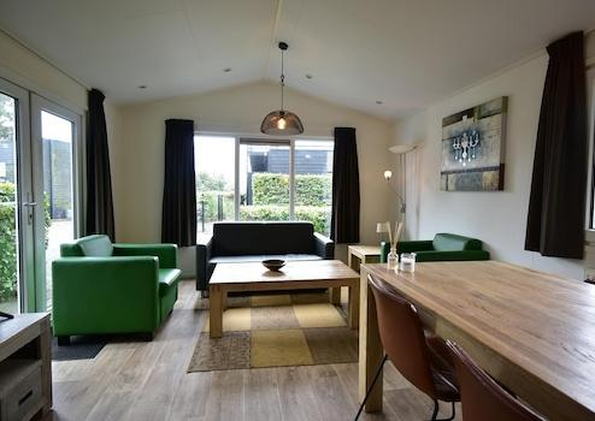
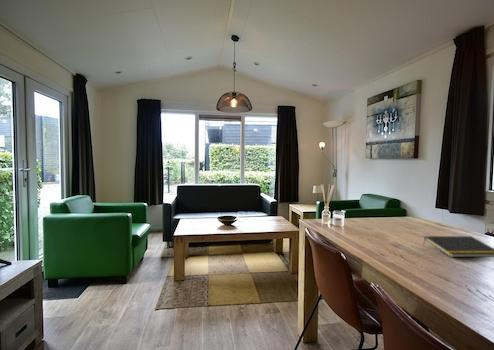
+ notepad [422,235,494,258]
